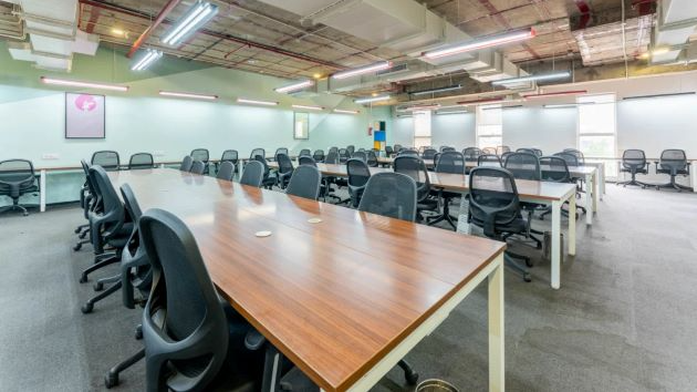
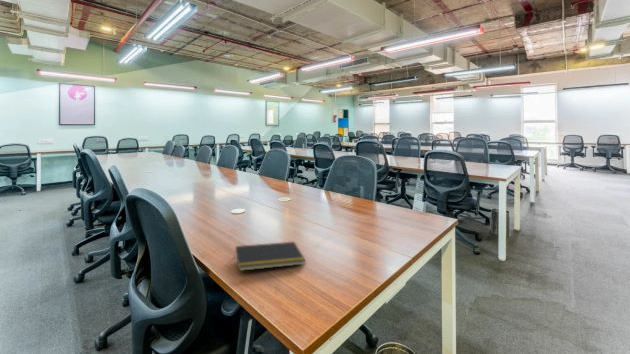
+ notepad [233,241,307,272]
